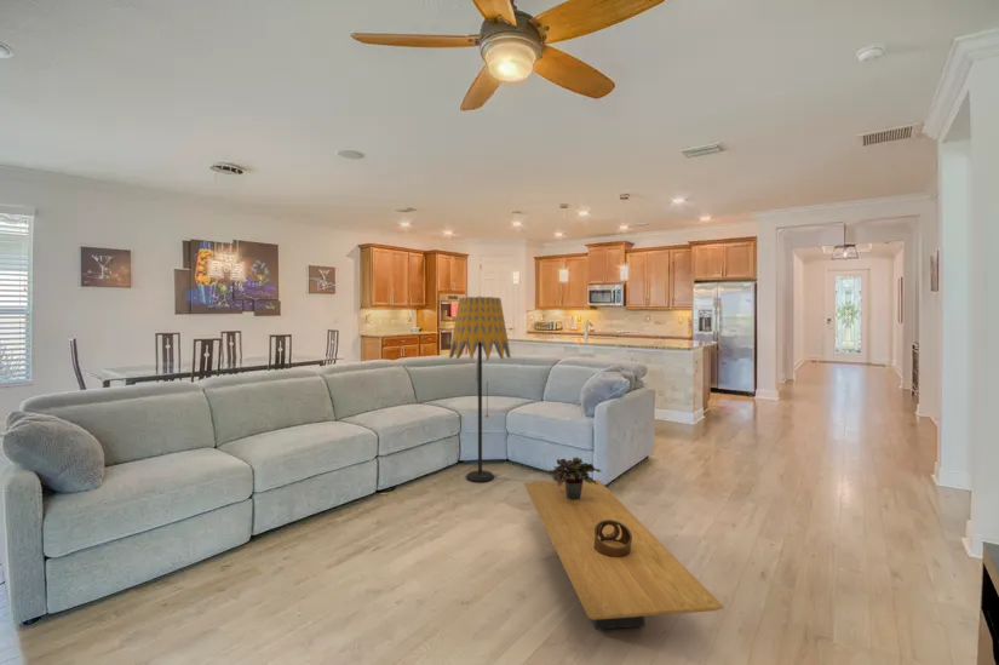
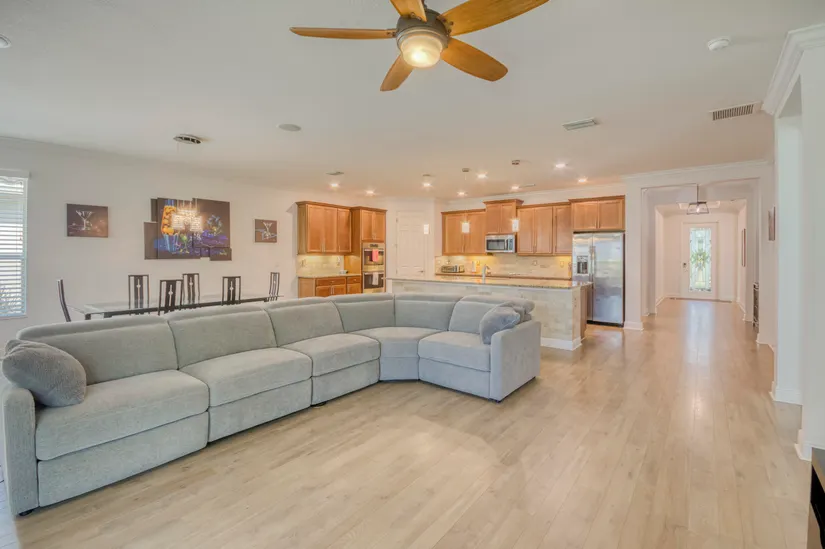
- potted plant [547,457,602,500]
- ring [593,520,632,557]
- coffee table [523,478,724,631]
- floor lamp [448,296,512,483]
